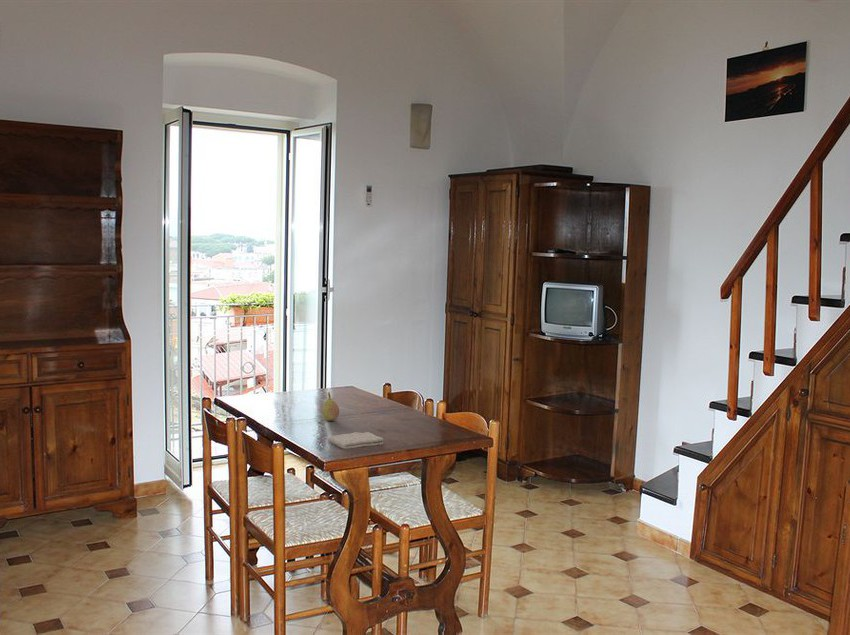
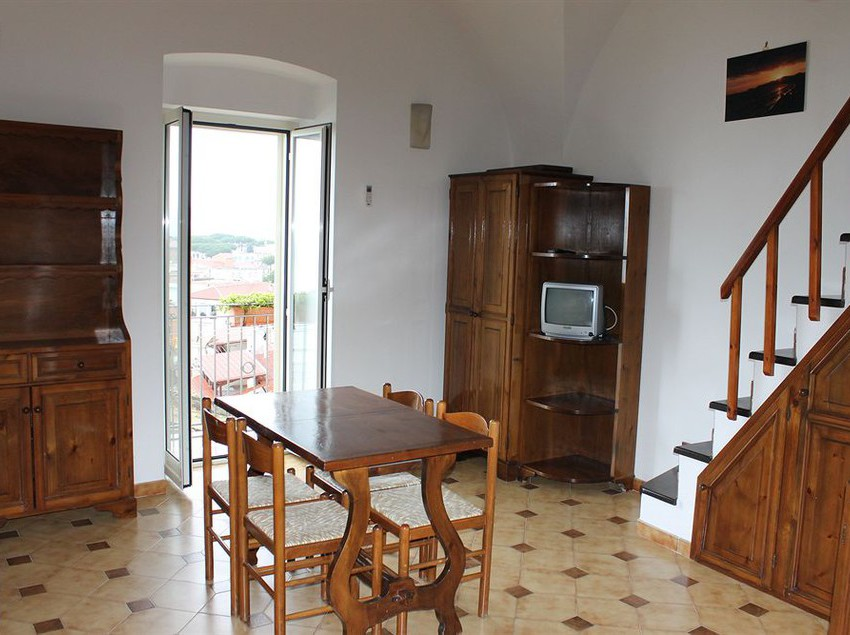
- washcloth [327,431,384,450]
- fruit [321,391,340,422]
